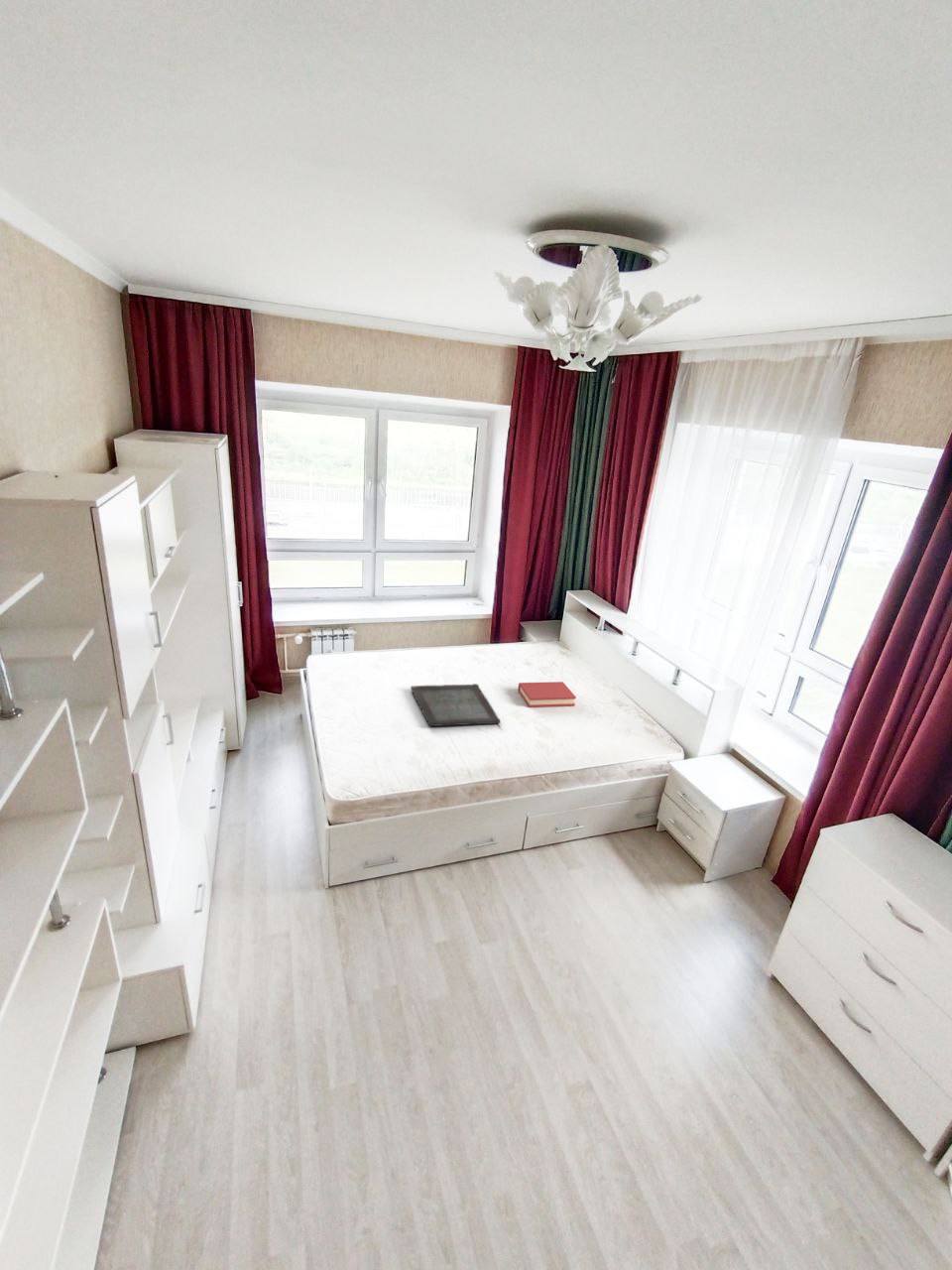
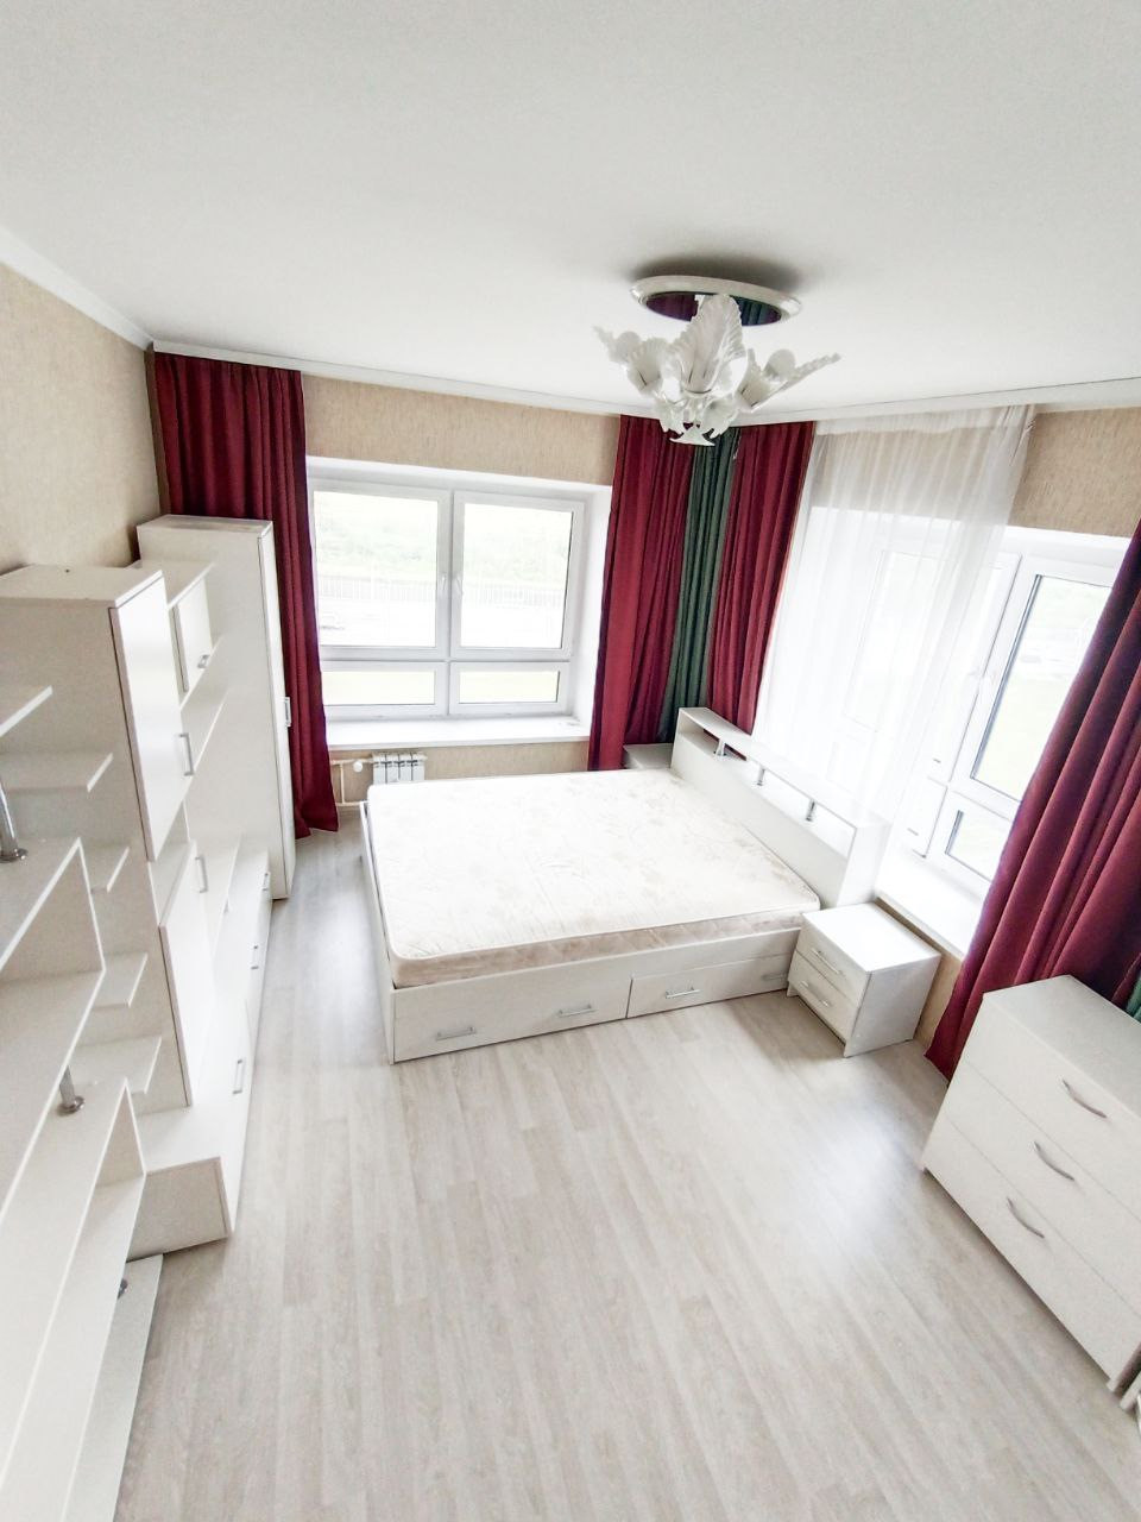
- serving tray [410,683,501,727]
- hardback book [517,681,577,708]
